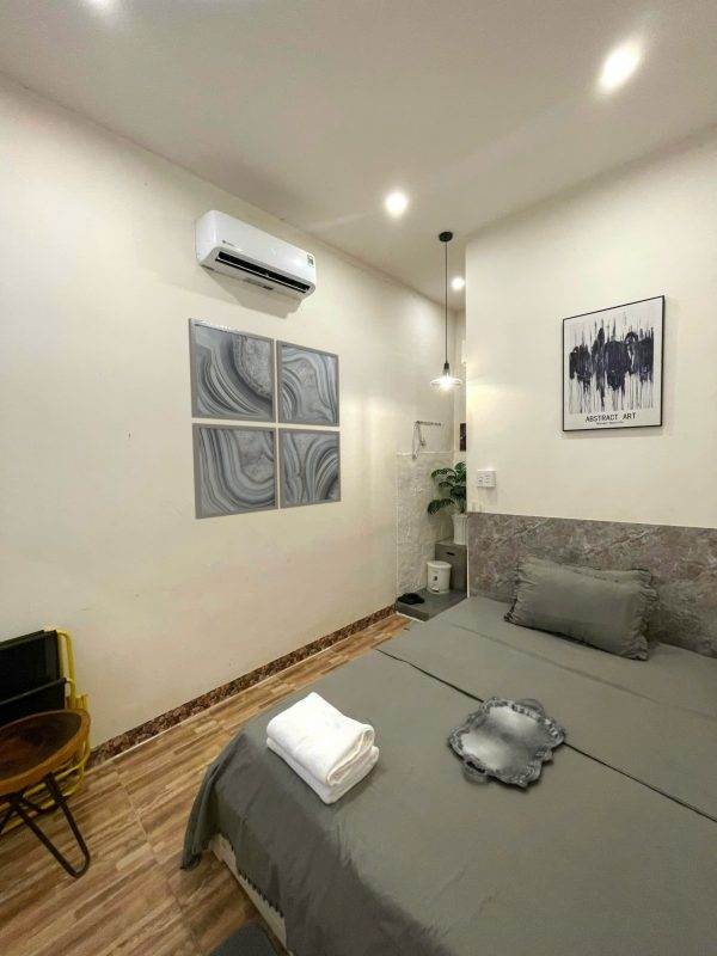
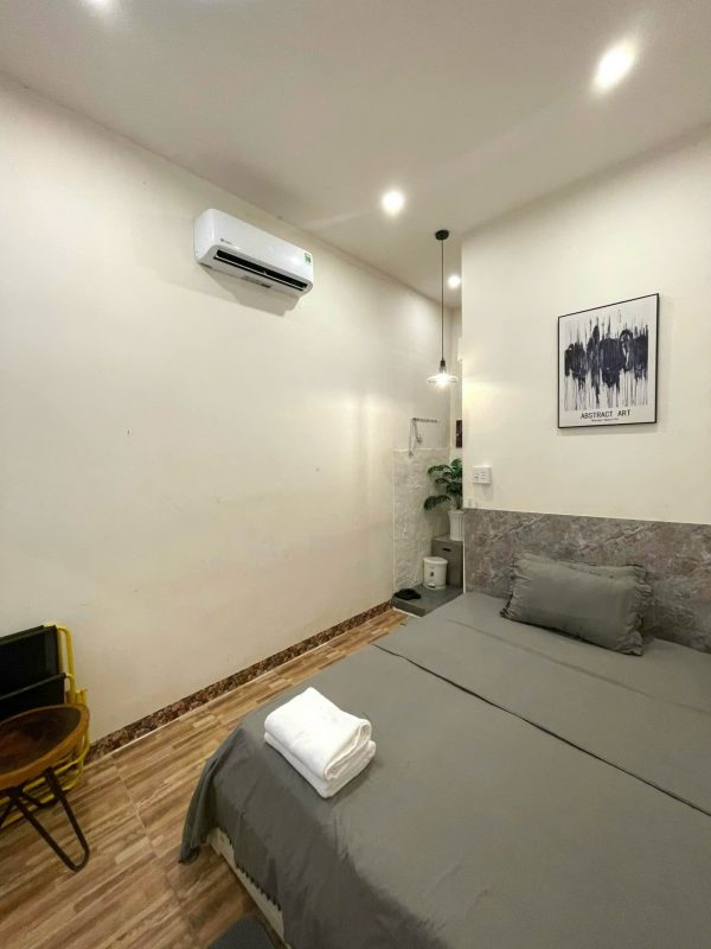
- serving tray [446,695,566,789]
- wall art [186,317,342,521]
